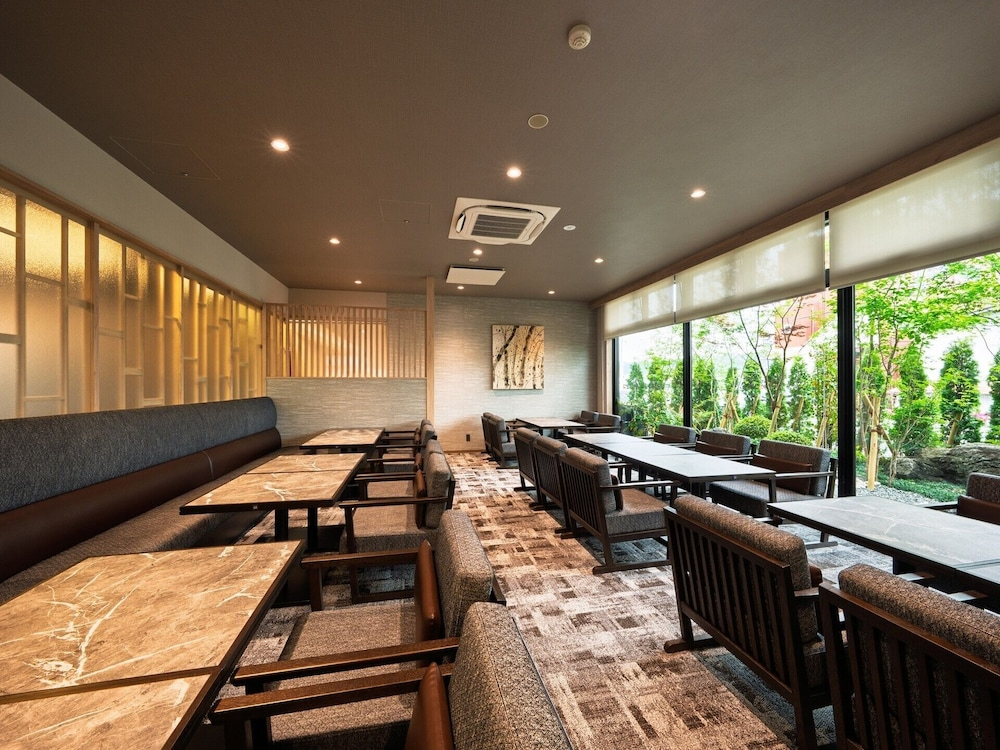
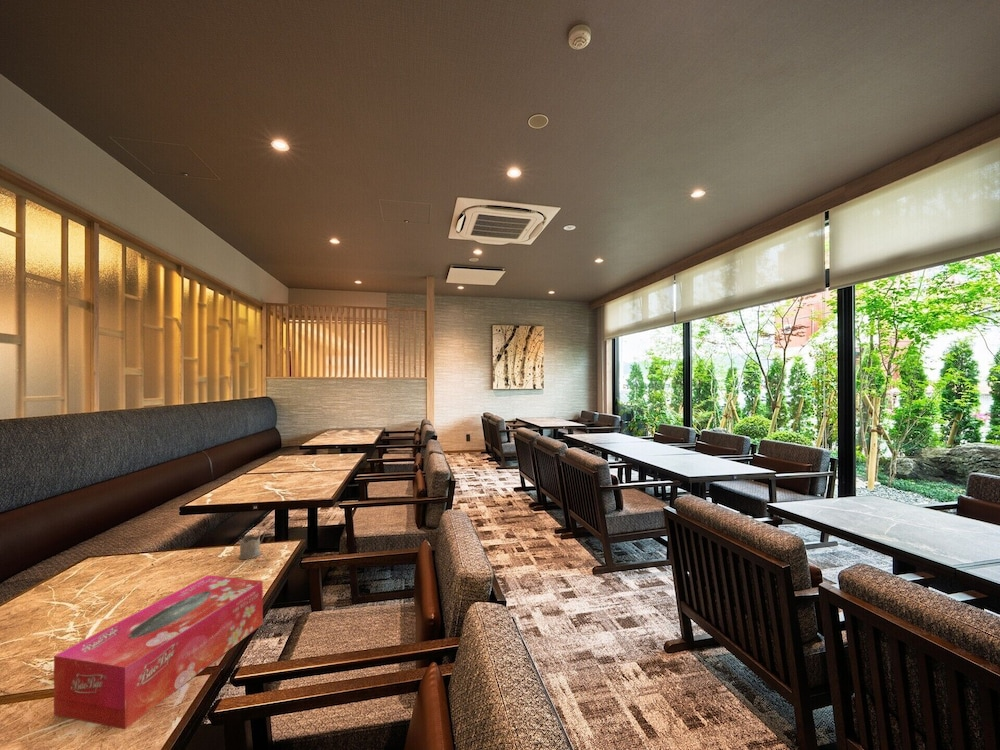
+ tissue box [53,574,264,730]
+ tea glass holder [237,528,266,560]
